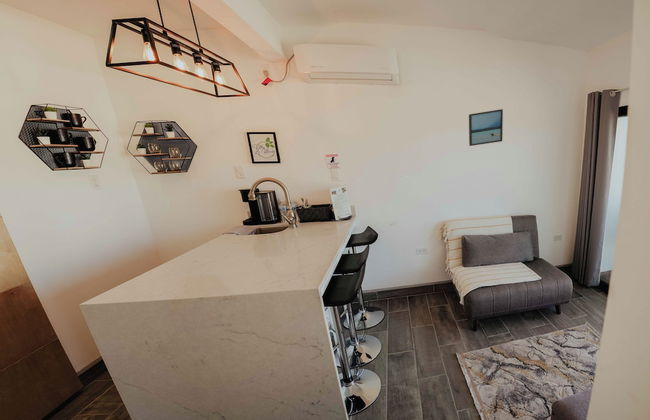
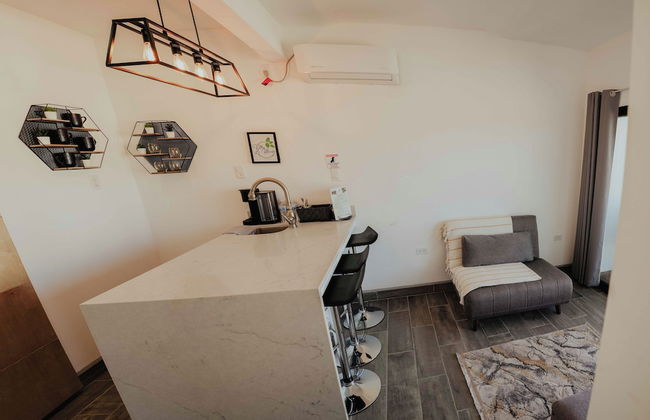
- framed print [468,108,504,147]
